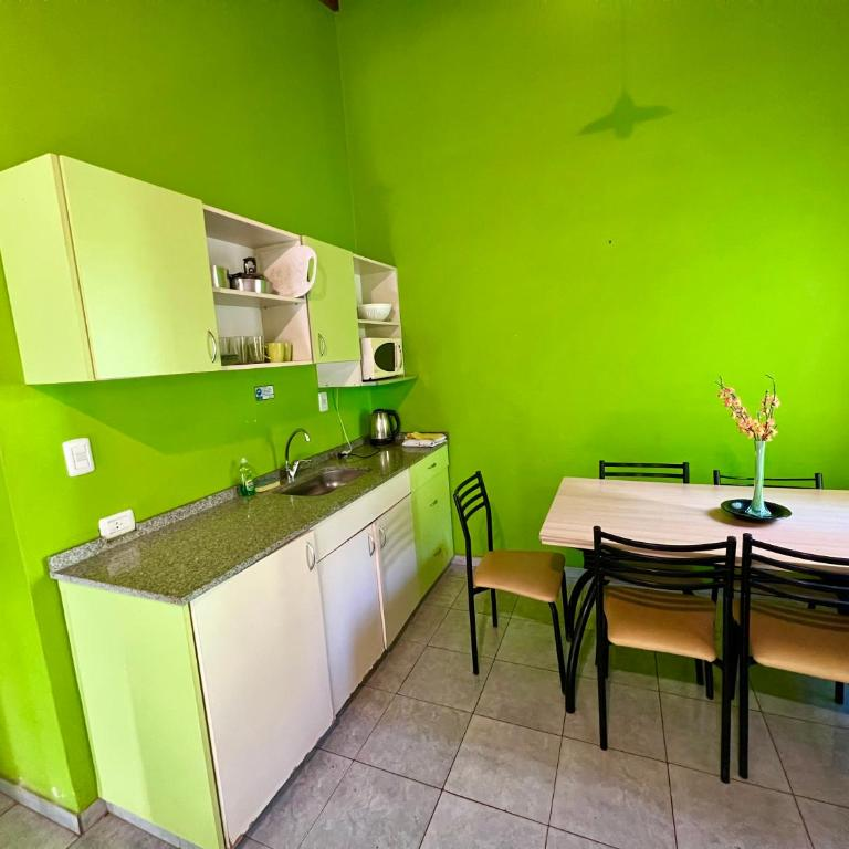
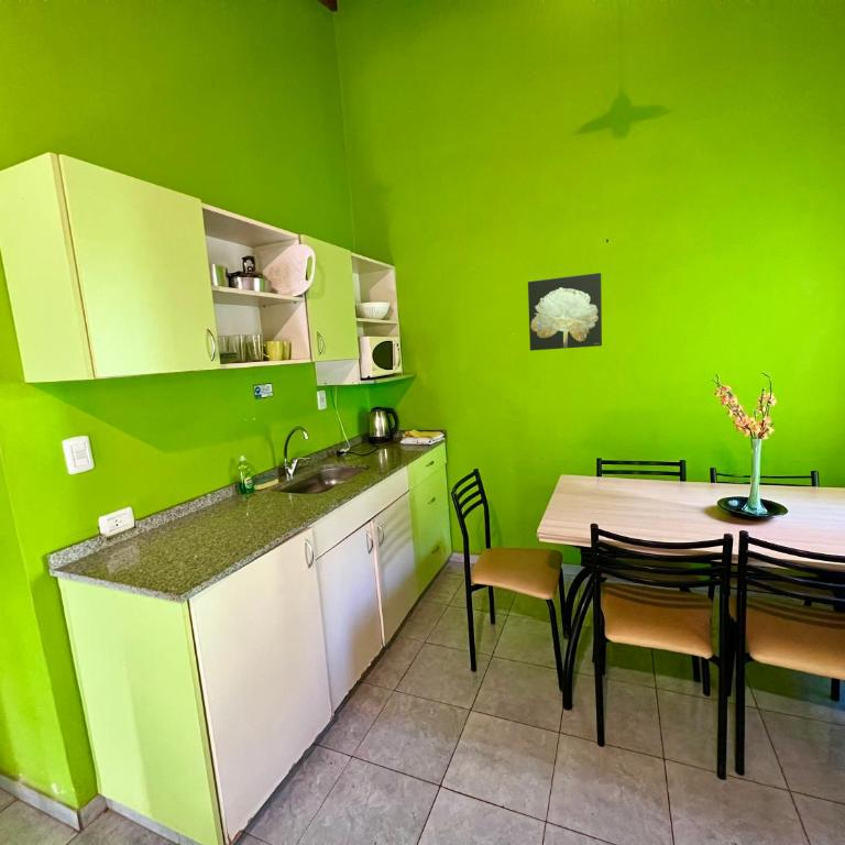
+ wall art [527,272,603,352]
